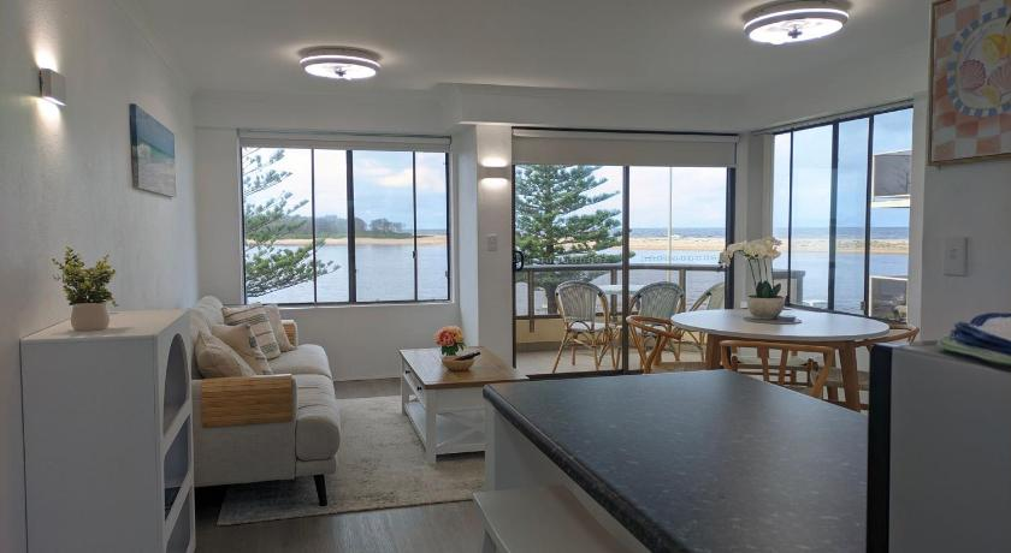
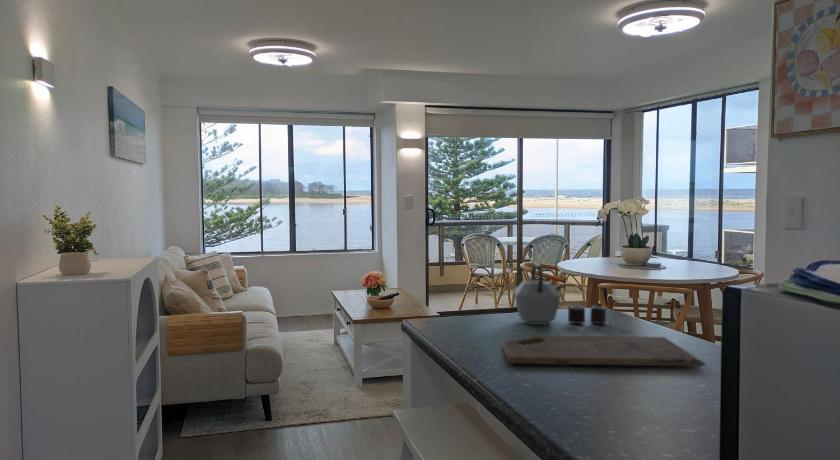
+ kettle [512,262,607,326]
+ cutting board [501,335,707,367]
